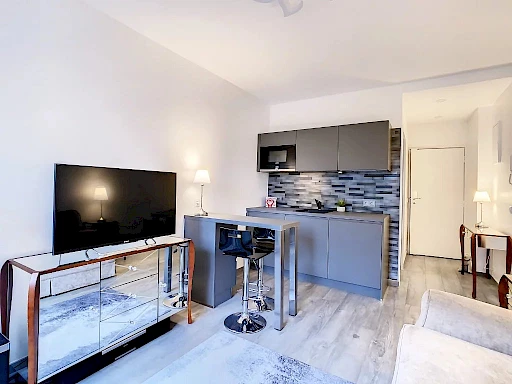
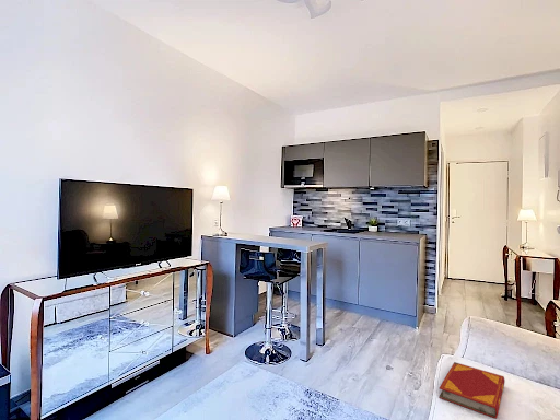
+ hardback book [439,361,506,420]
